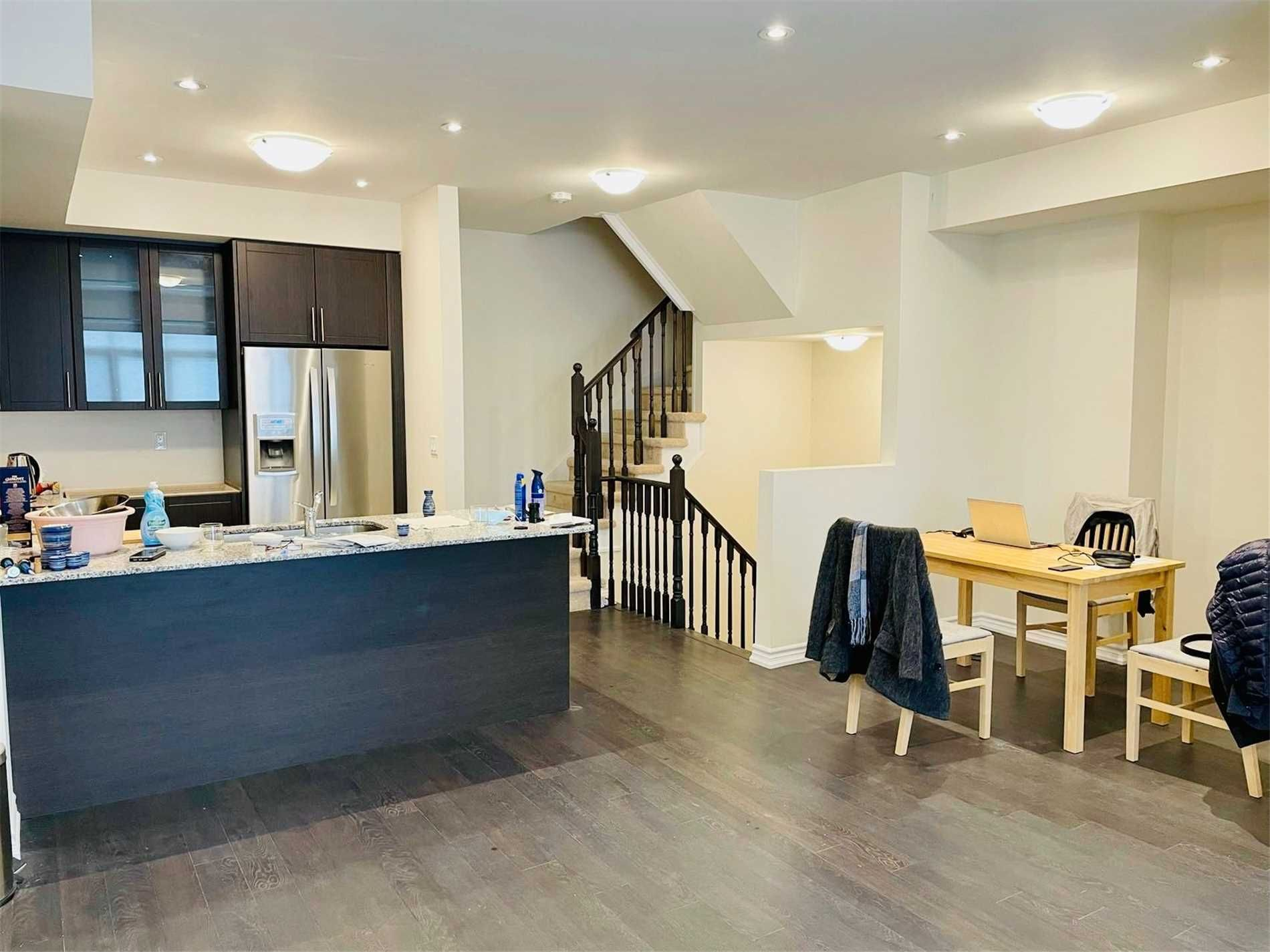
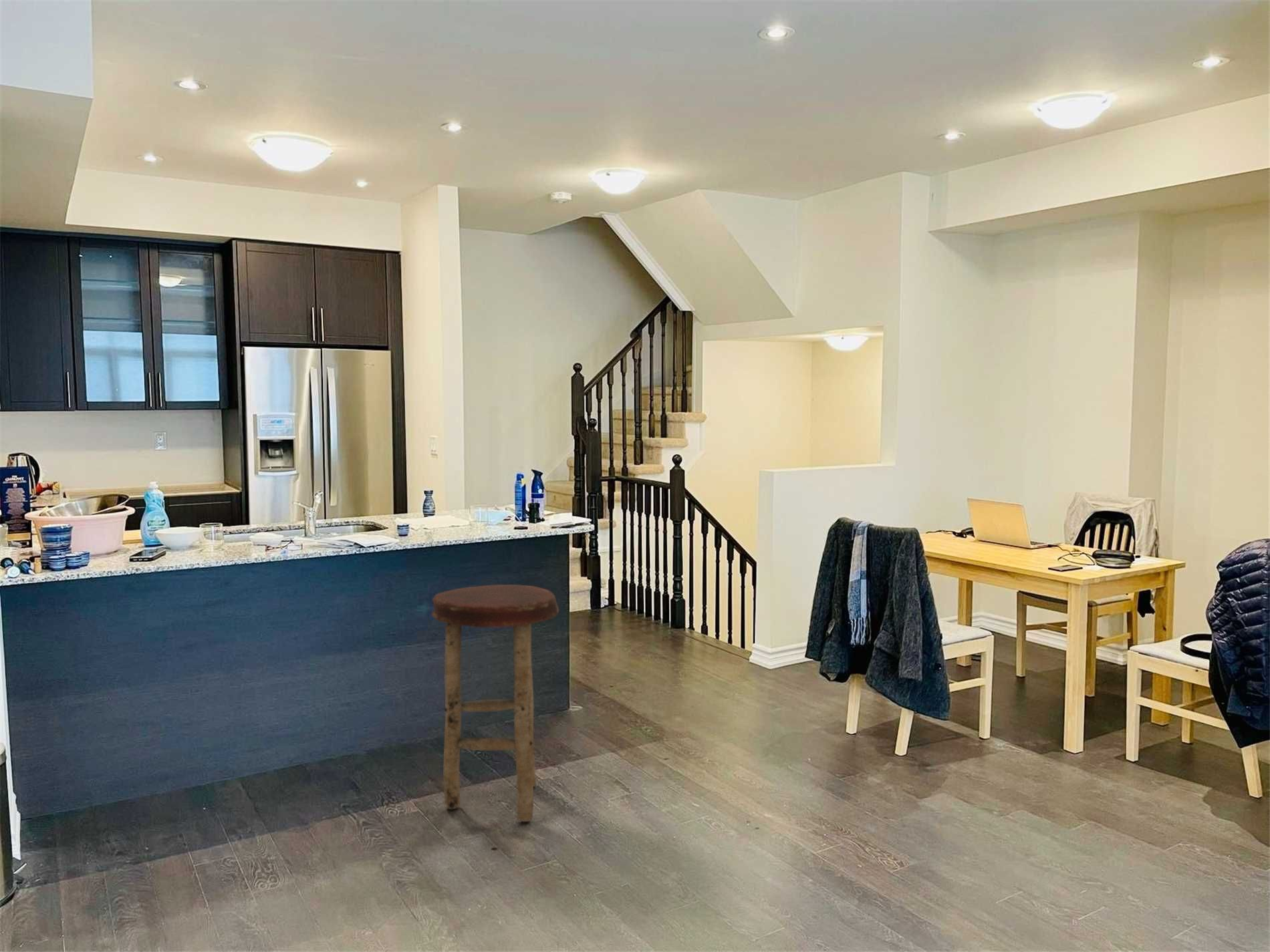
+ stool [431,584,559,822]
